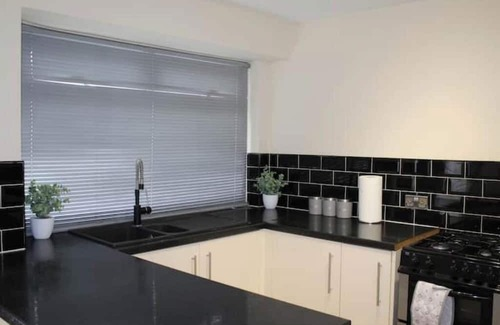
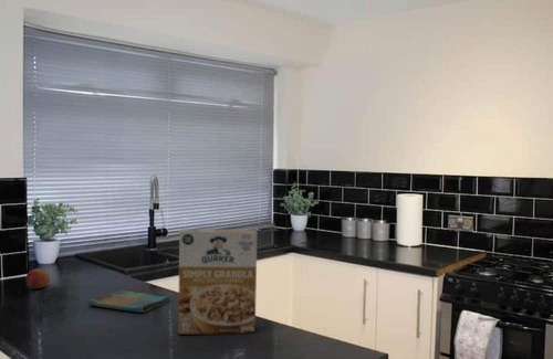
+ fruit [25,268,51,291]
+ dish towel [86,289,173,314]
+ cereal box [177,228,258,335]
